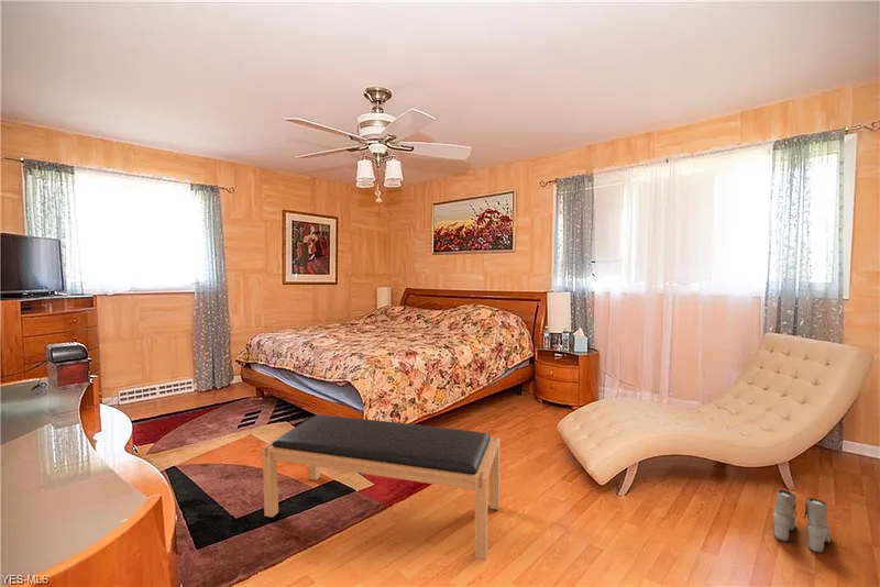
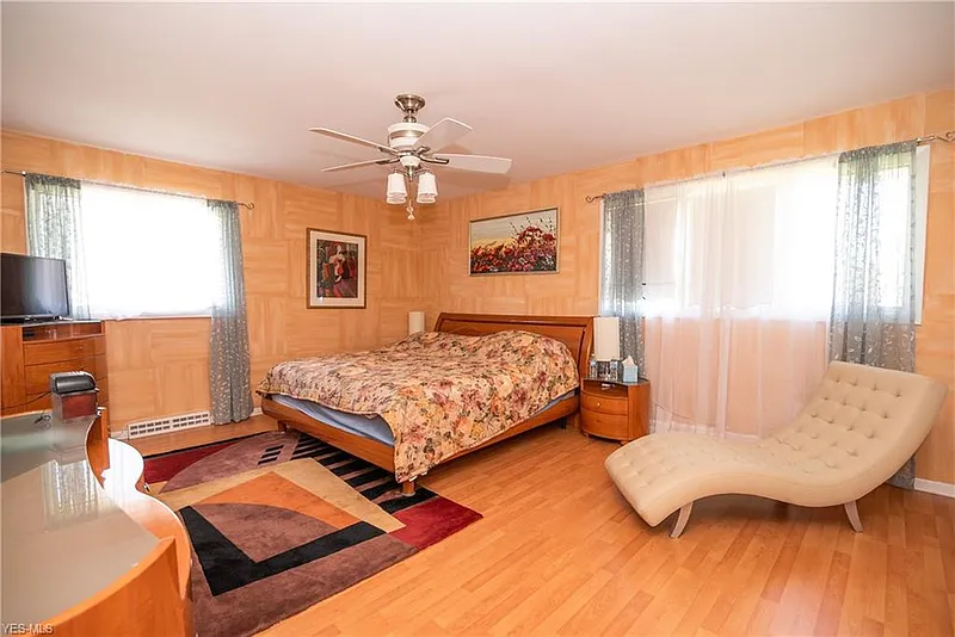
- boots [772,489,832,554]
- bench [262,414,501,562]
